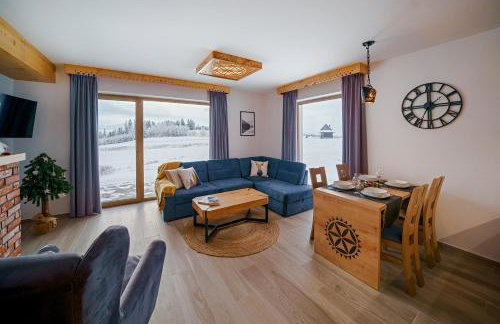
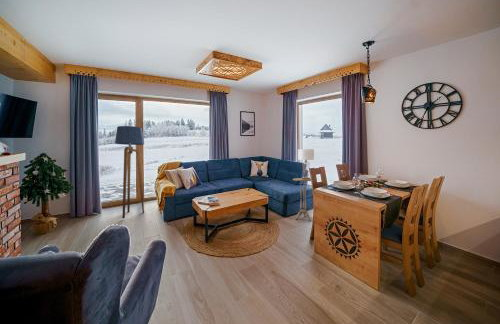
+ side table [292,177,312,222]
+ floor lamp [114,125,145,219]
+ lamp [297,148,315,179]
